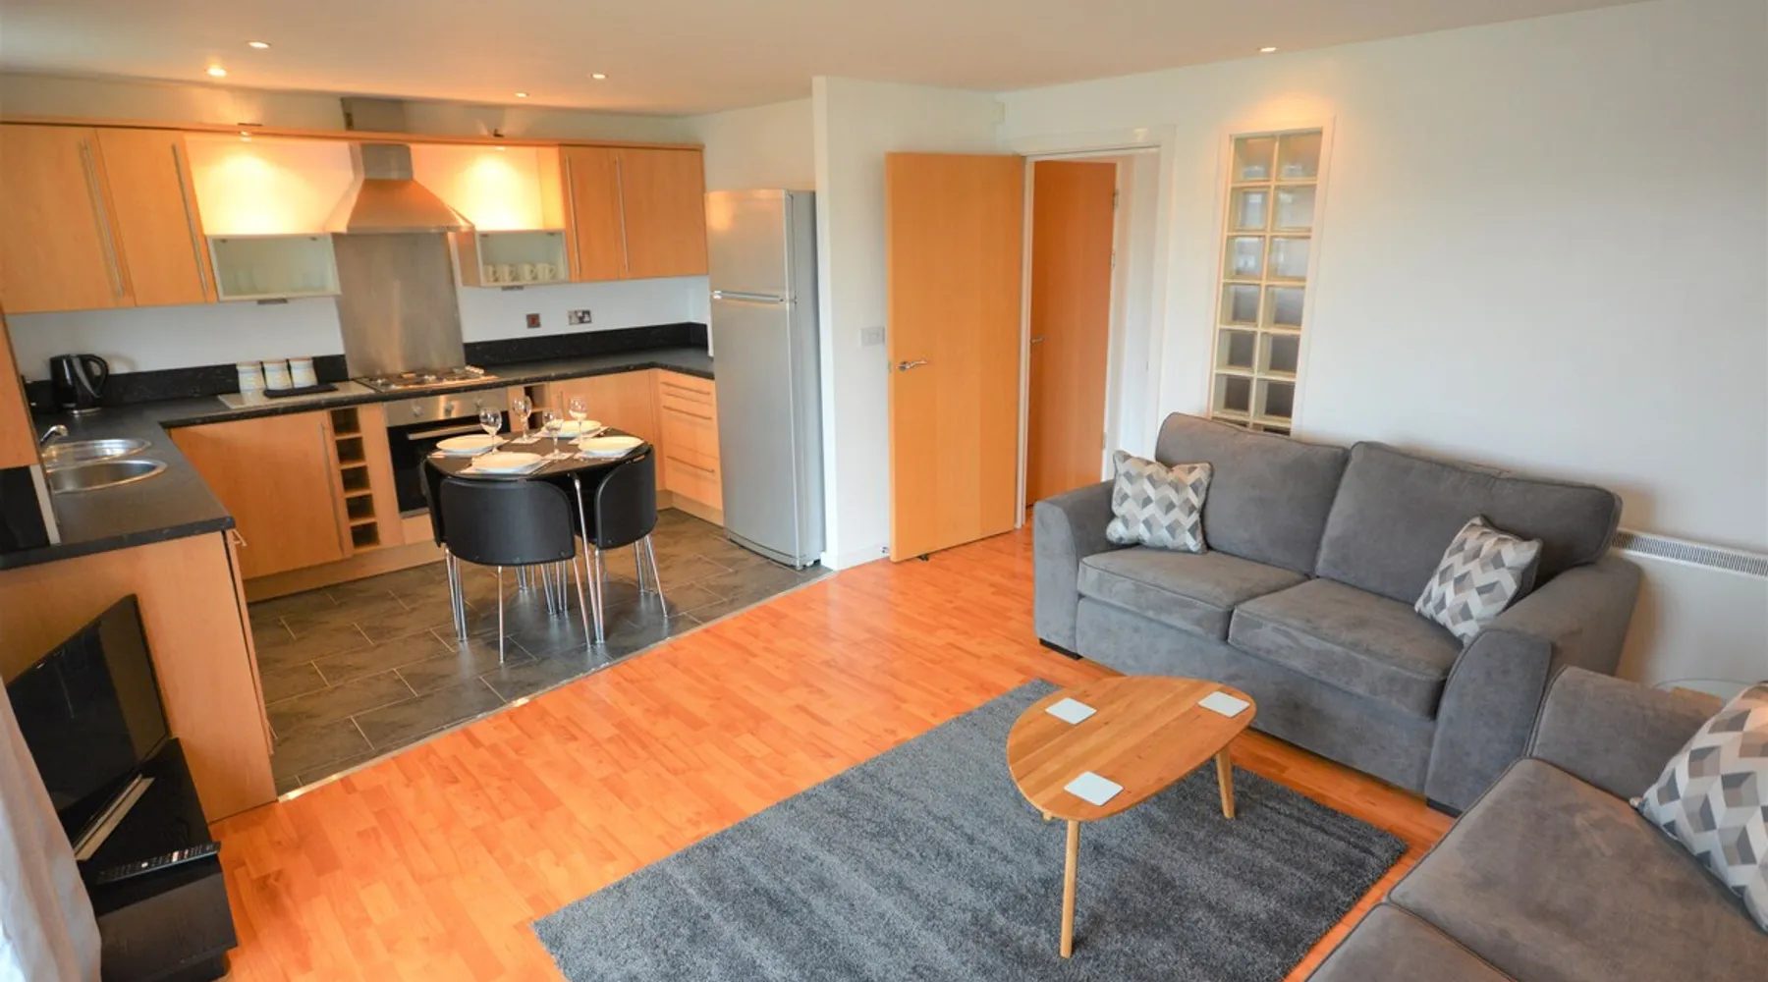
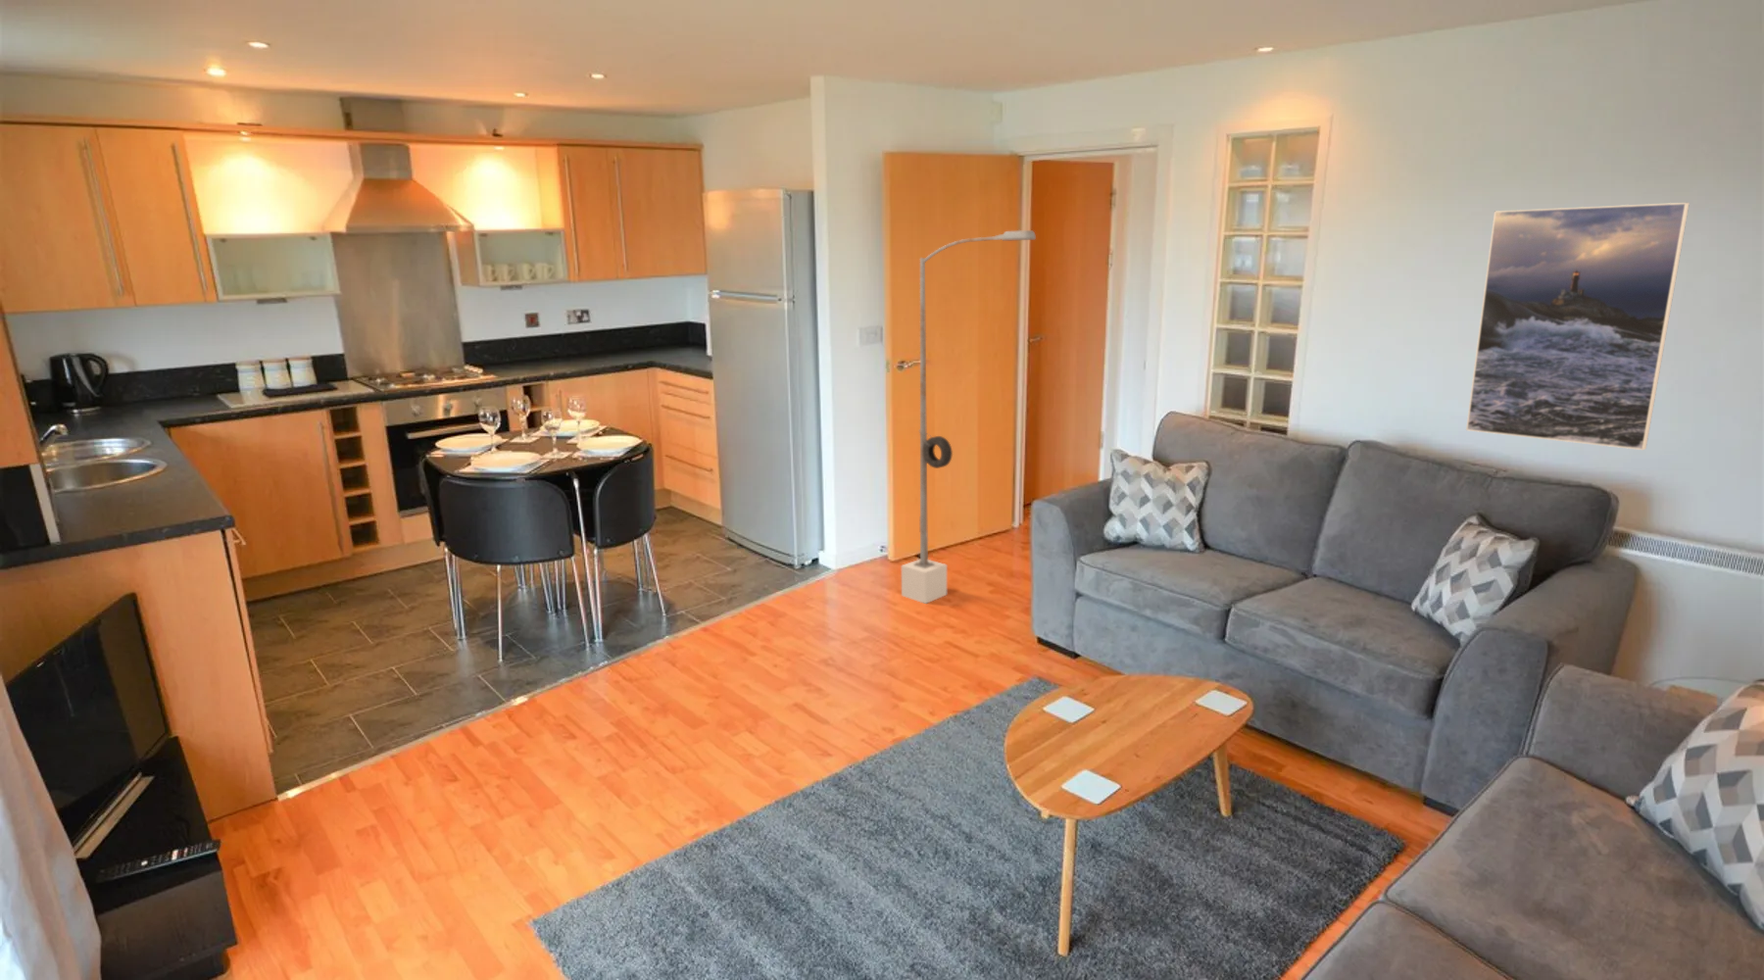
+ street lamp [900,229,1036,605]
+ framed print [1465,202,1690,451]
